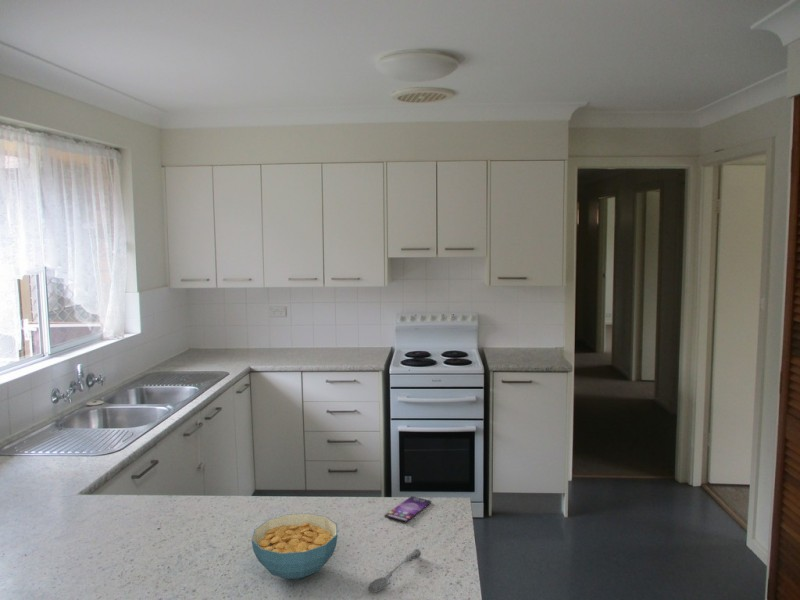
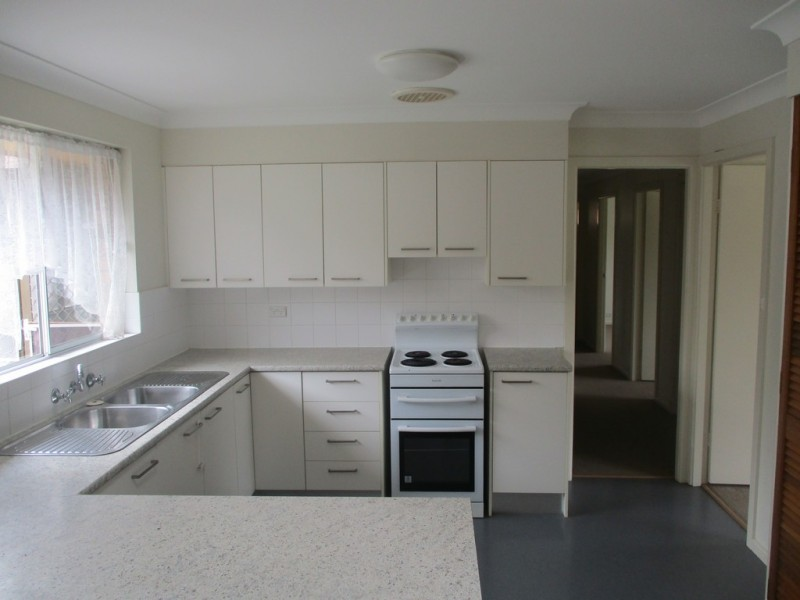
- soupspoon [367,548,422,594]
- smartphone [383,495,432,523]
- cereal bowl [251,512,338,580]
